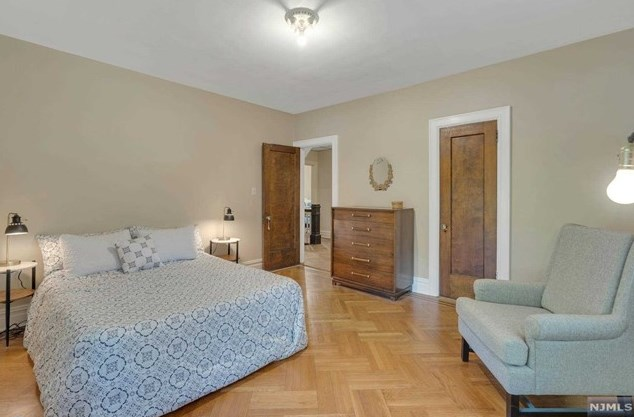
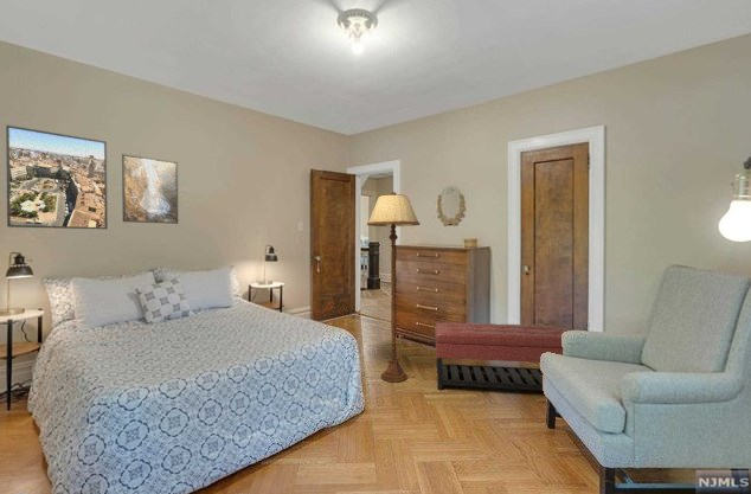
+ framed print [5,124,109,230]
+ ottoman [434,322,570,392]
+ floor lamp [366,191,421,383]
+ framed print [121,153,179,225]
